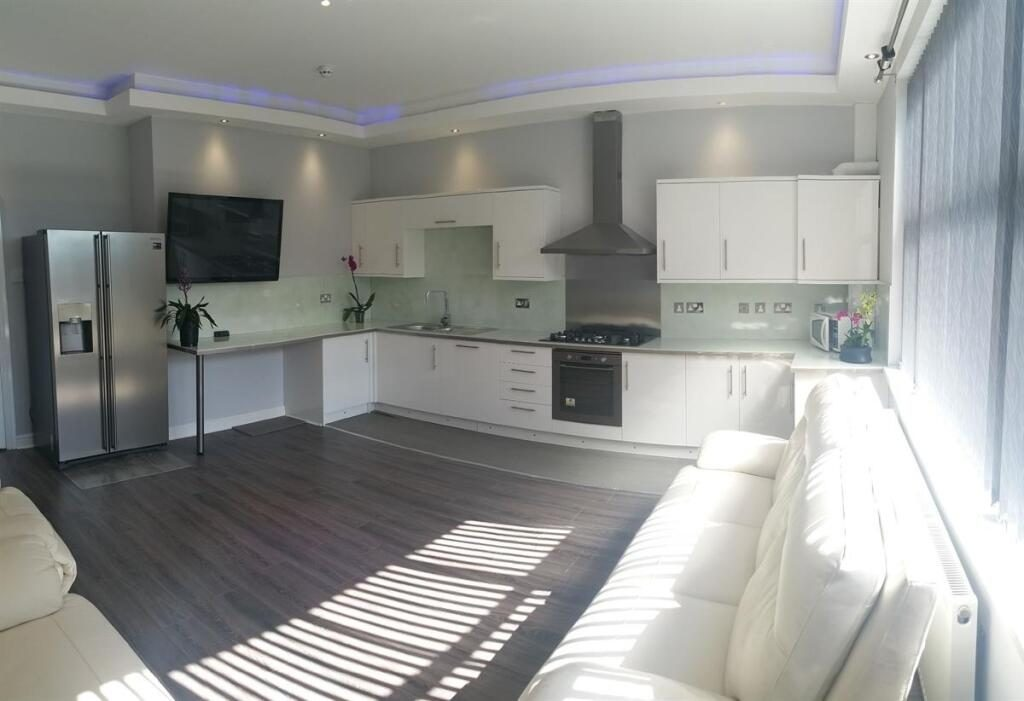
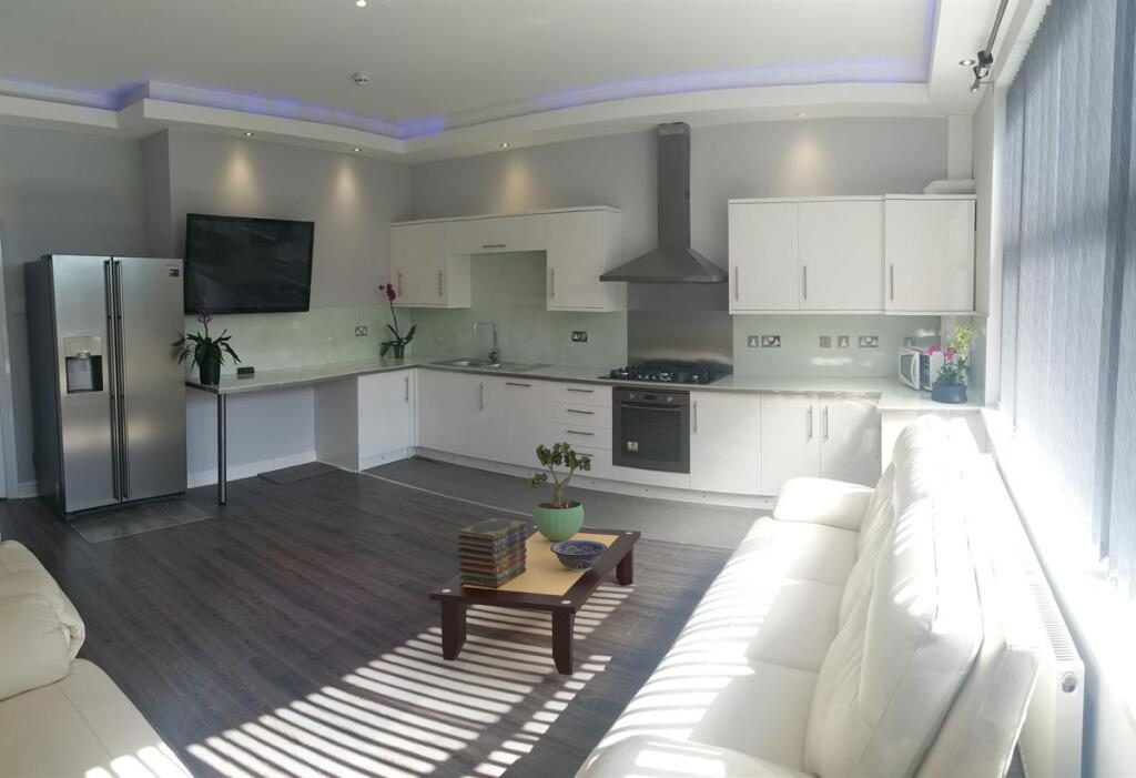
+ book stack [457,517,527,589]
+ potted plant [526,441,591,542]
+ decorative bowl [550,540,608,572]
+ coffee table [428,523,642,676]
